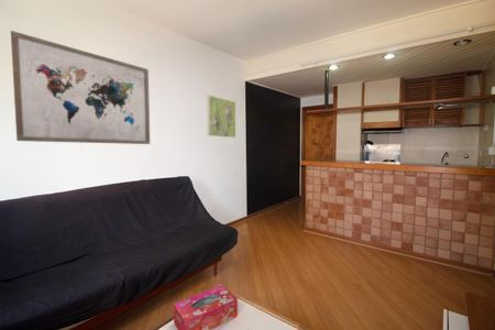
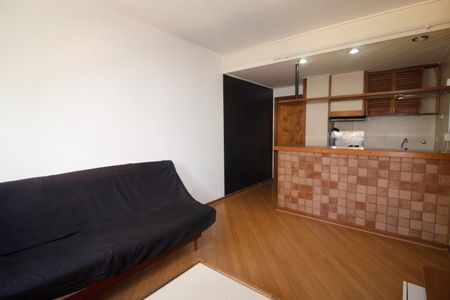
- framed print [206,94,237,139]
- wall art [10,30,151,145]
- tissue box [173,284,239,330]
